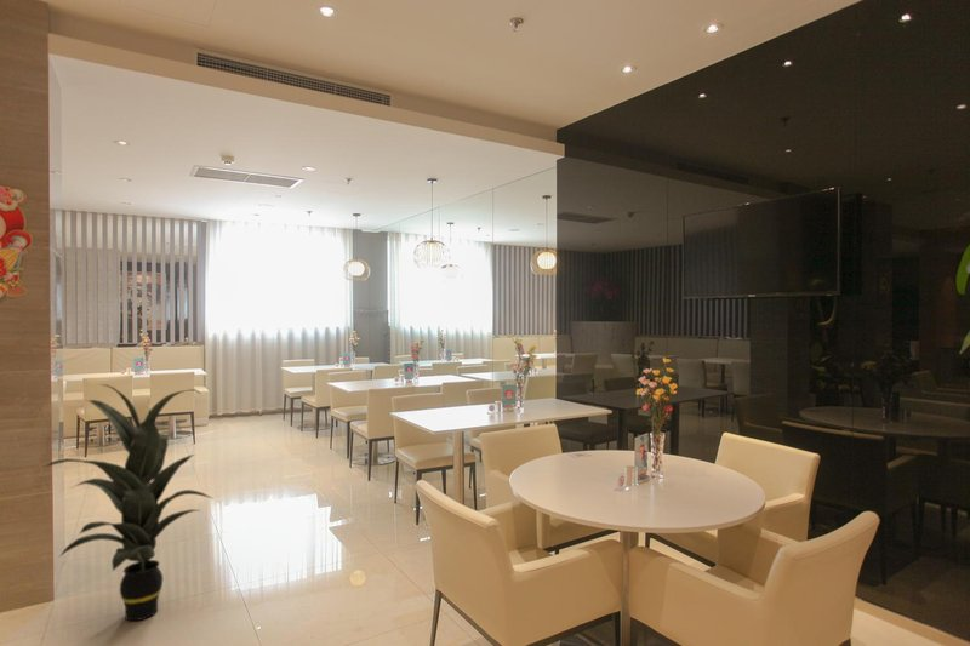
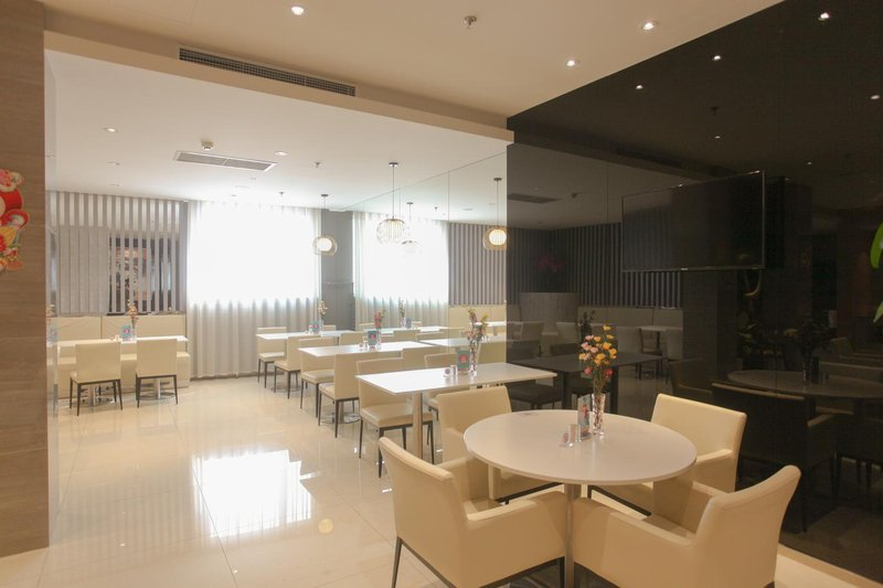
- indoor plant [41,383,212,622]
